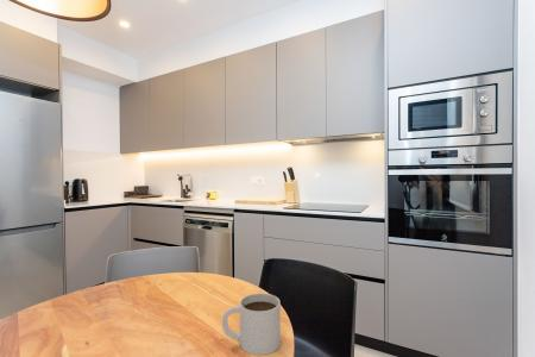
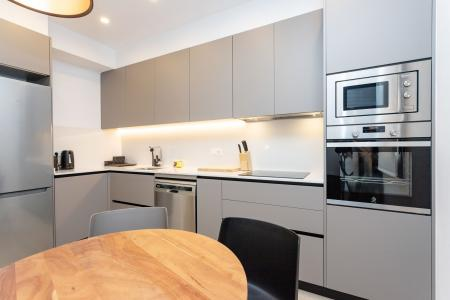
- mug [221,293,282,356]
